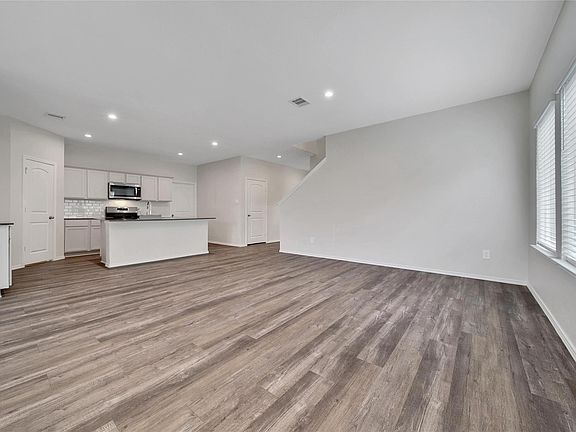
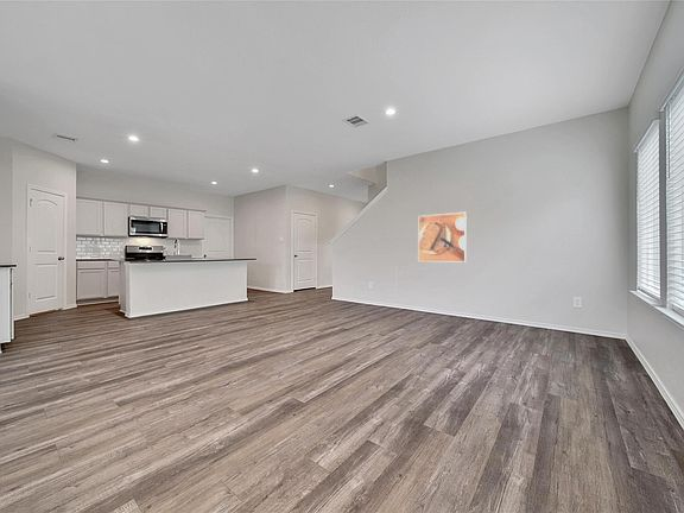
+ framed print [417,211,468,264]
